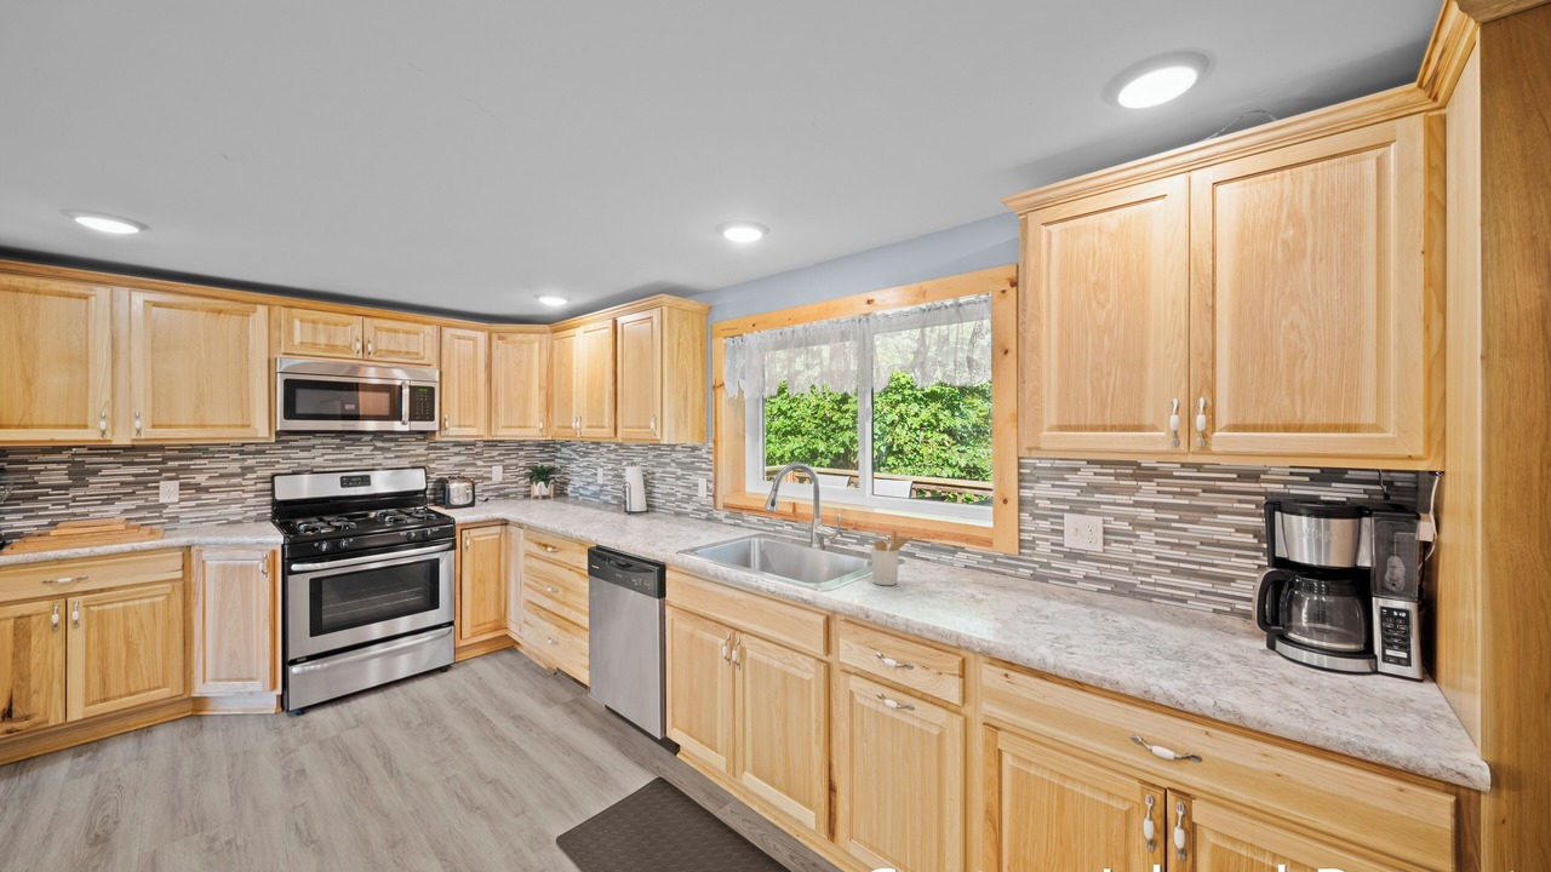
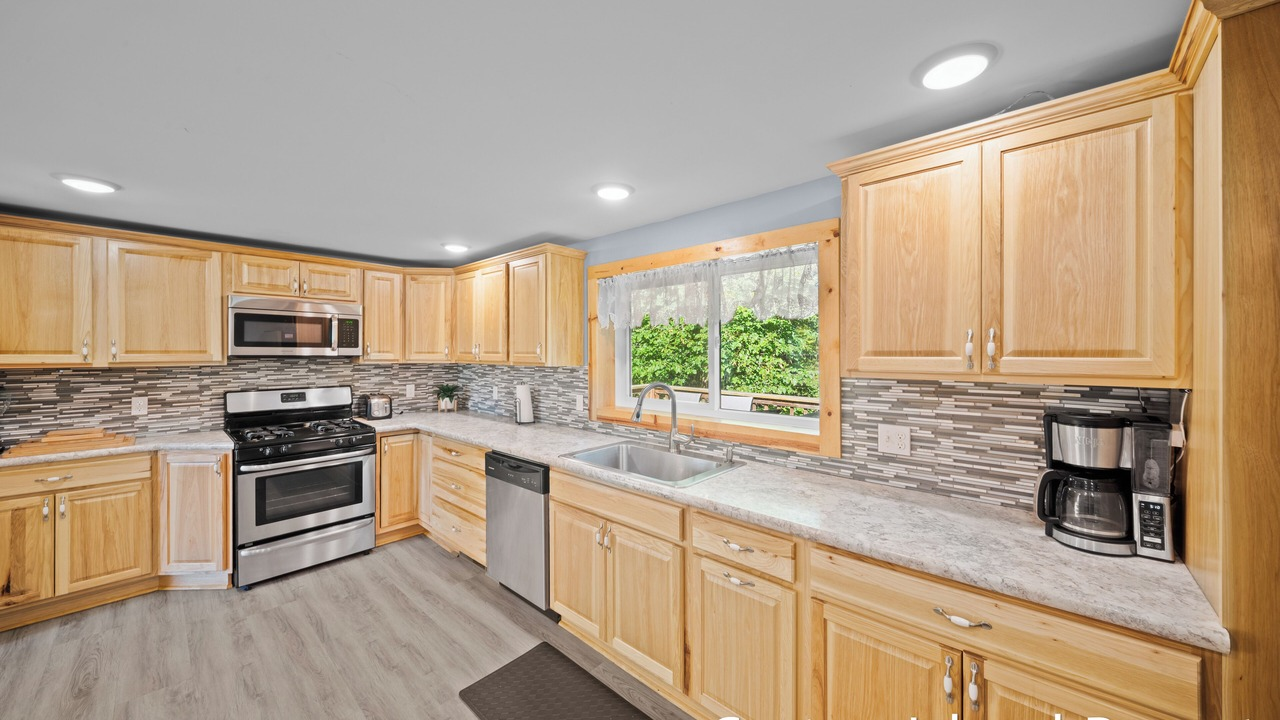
- utensil holder [870,529,914,586]
